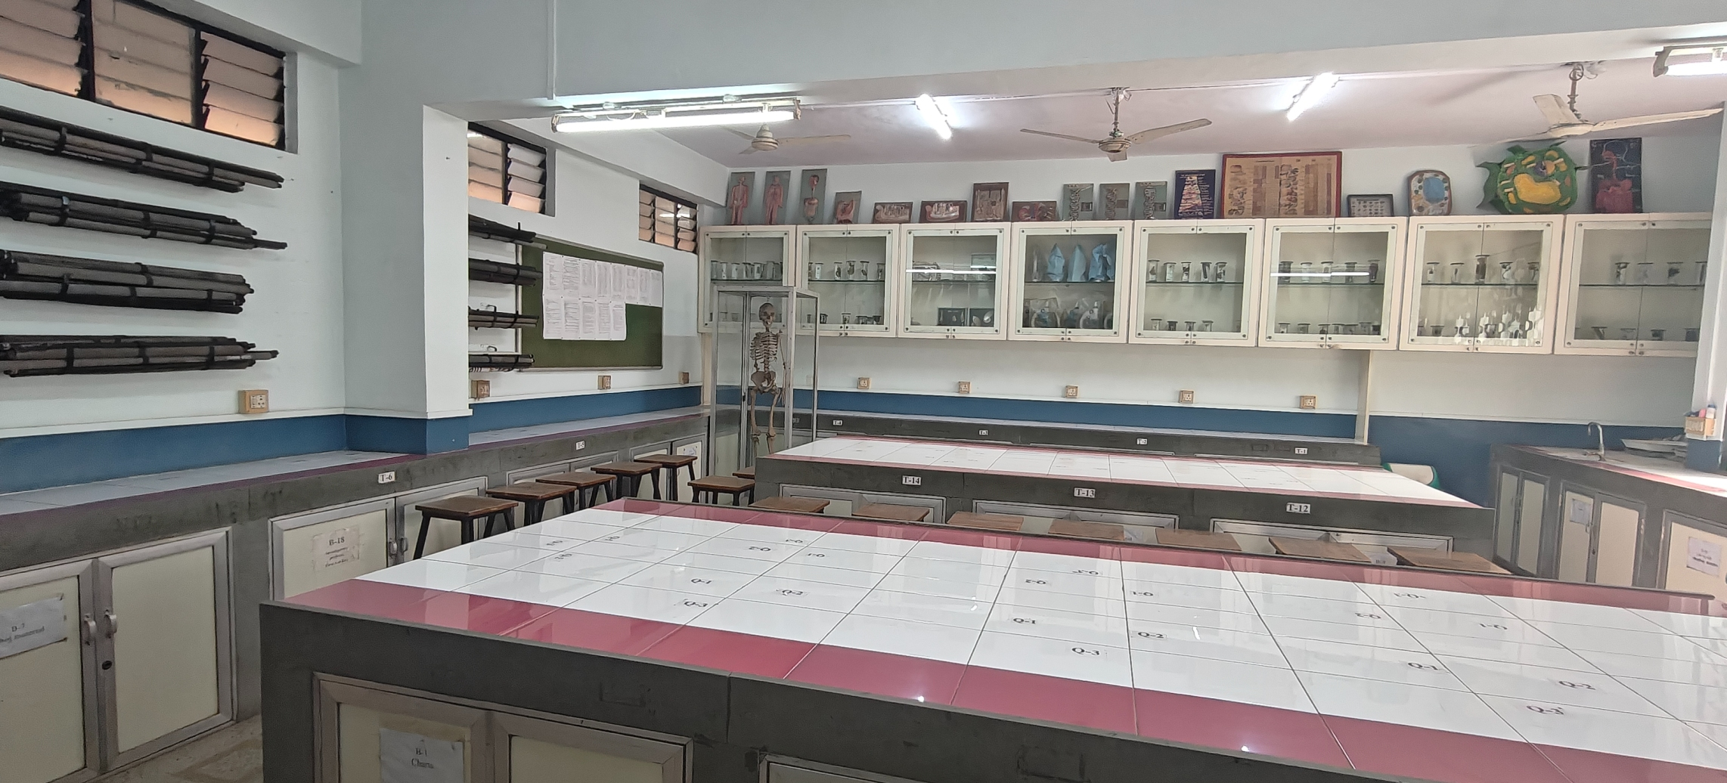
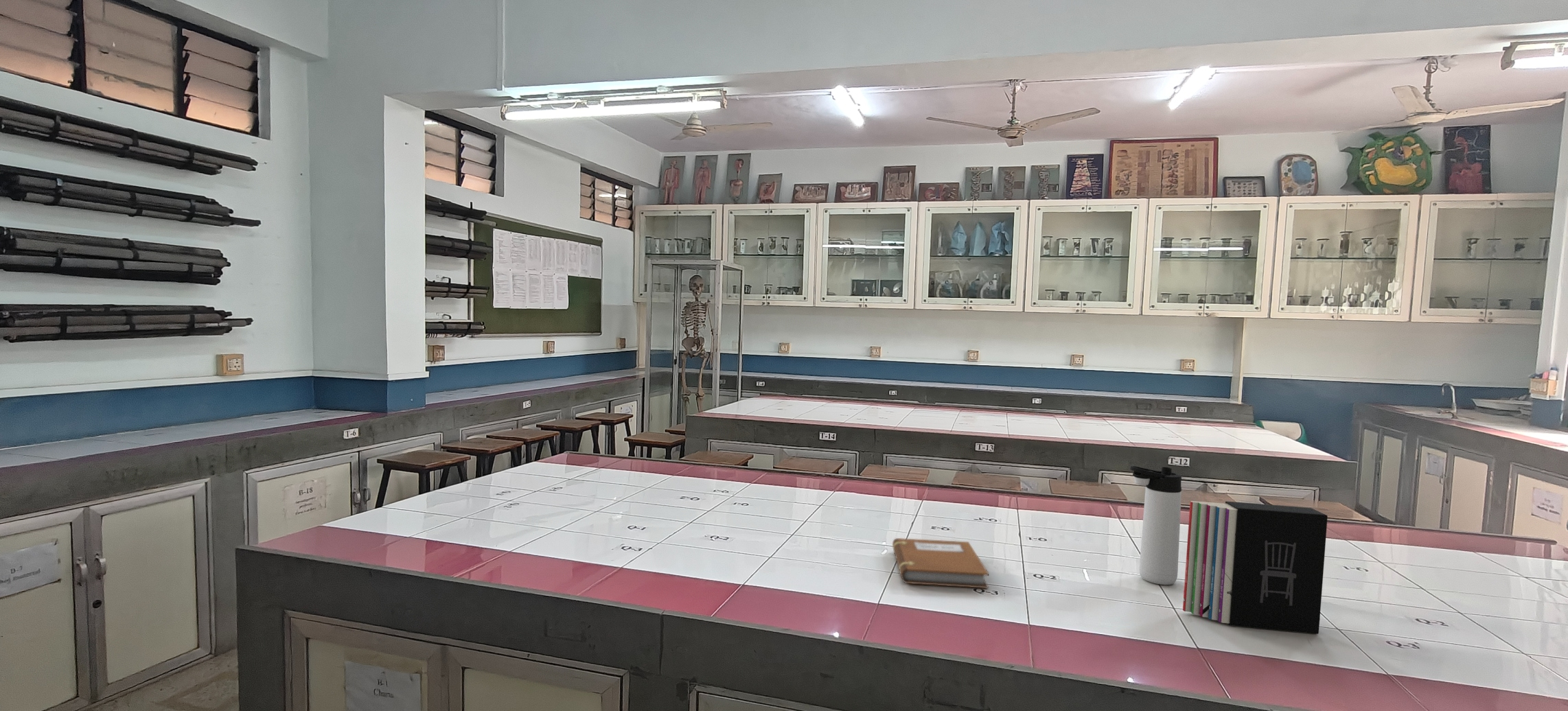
+ thermos bottle [1129,465,1182,585]
+ notebook [892,537,989,589]
+ book [1182,500,1328,635]
